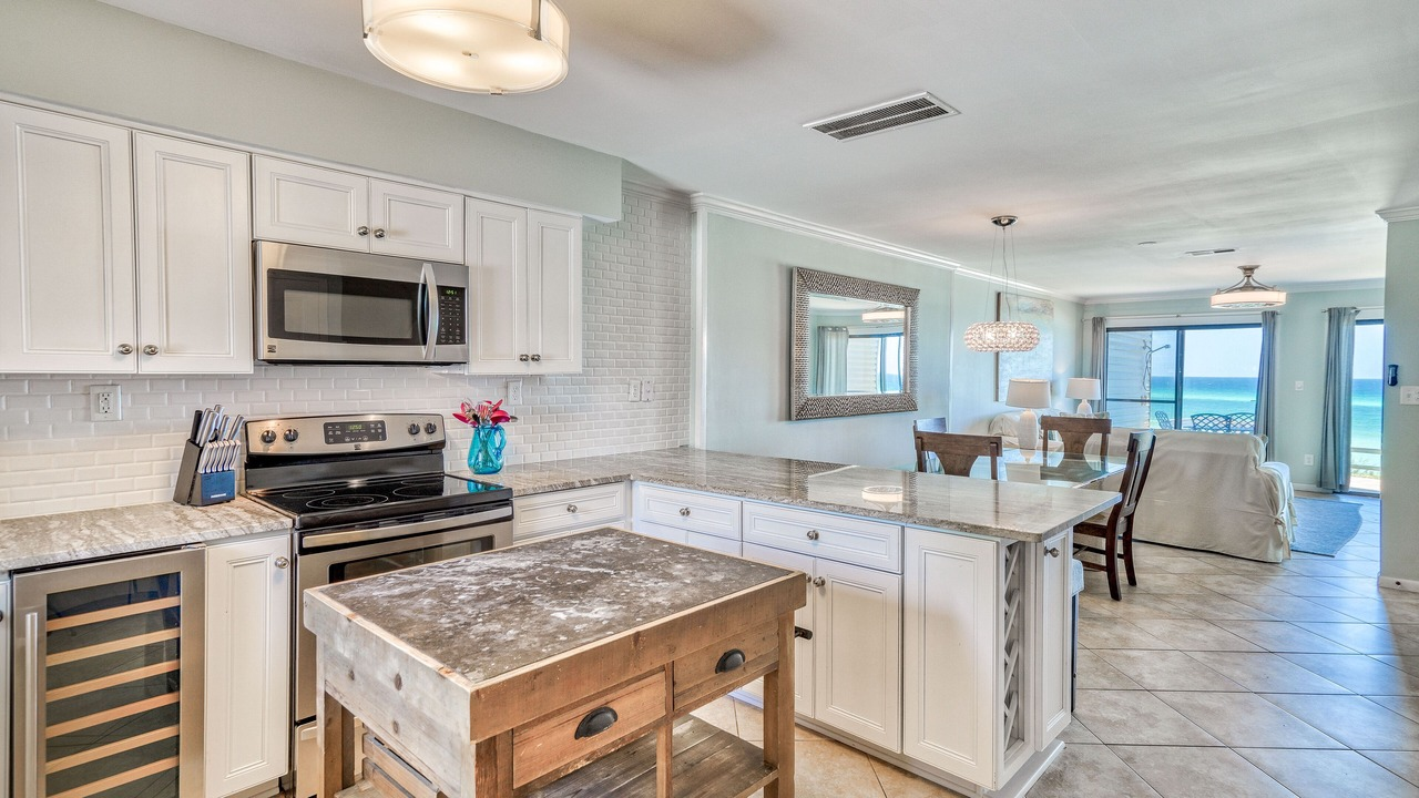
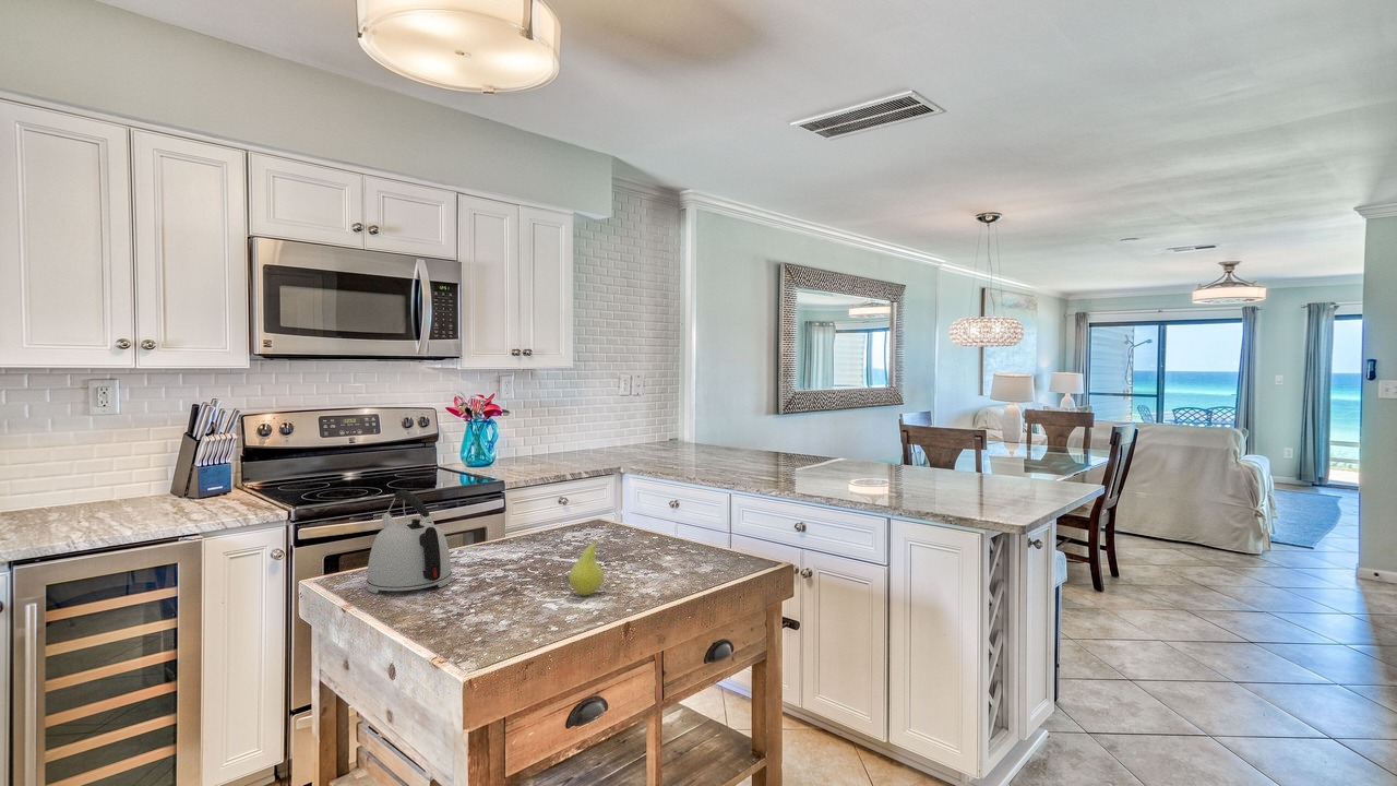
+ kettle [366,489,453,594]
+ fruit [568,534,609,597]
